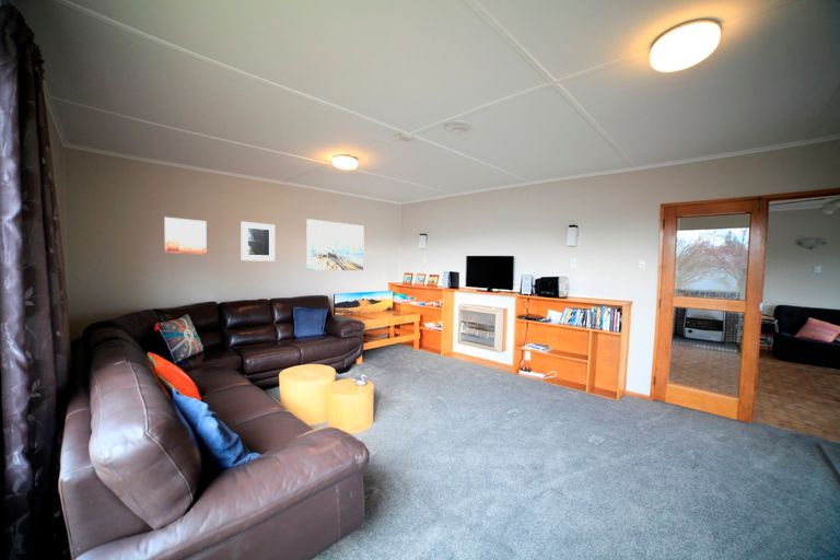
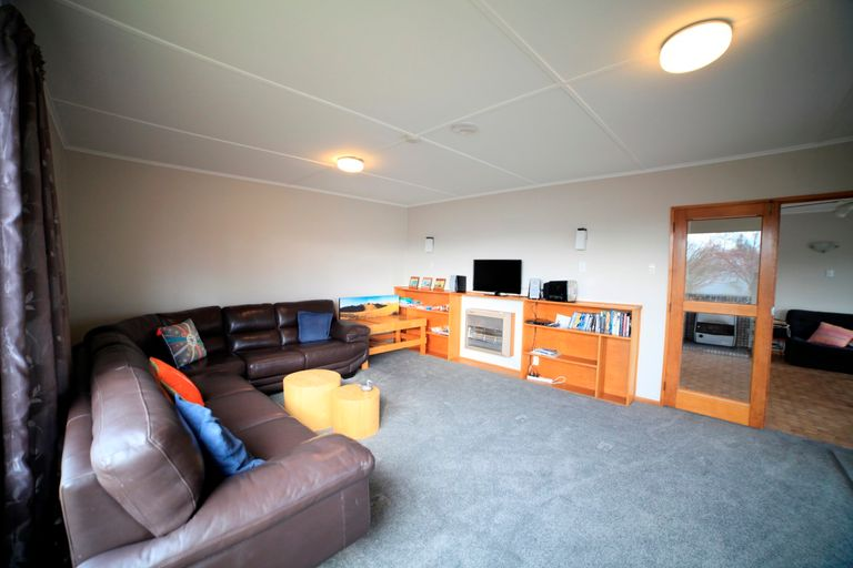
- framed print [240,220,276,262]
- wall art [164,217,208,255]
- wall art [305,218,365,271]
